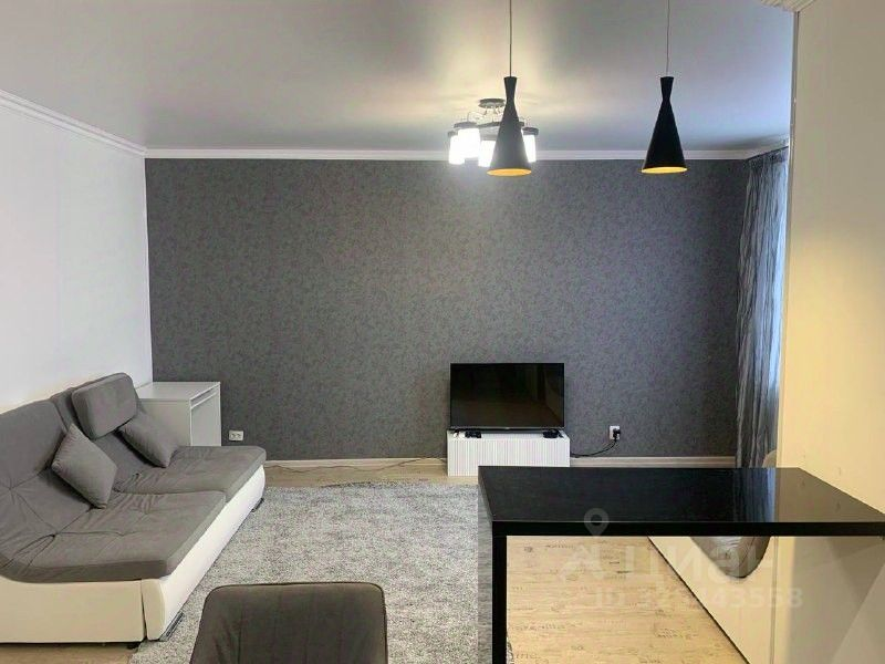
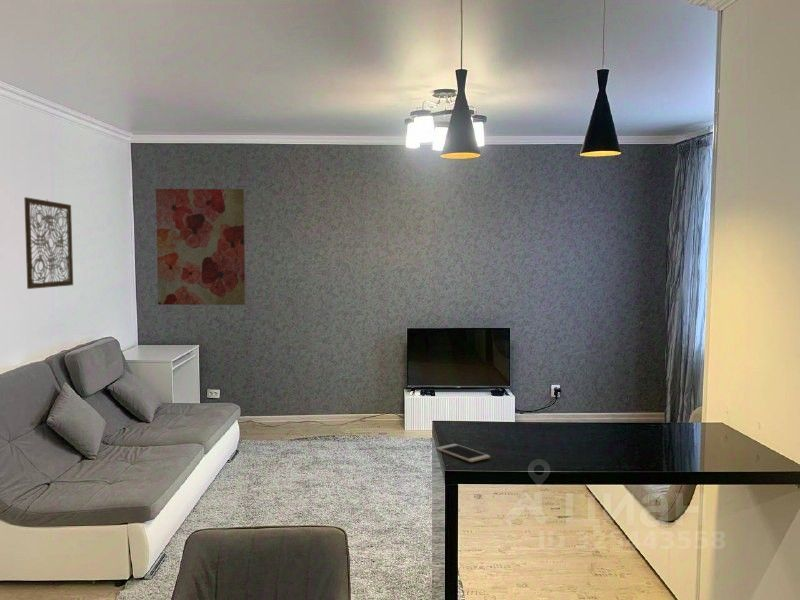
+ wall art [23,196,74,290]
+ cell phone [435,443,491,463]
+ wall art [155,188,246,306]
